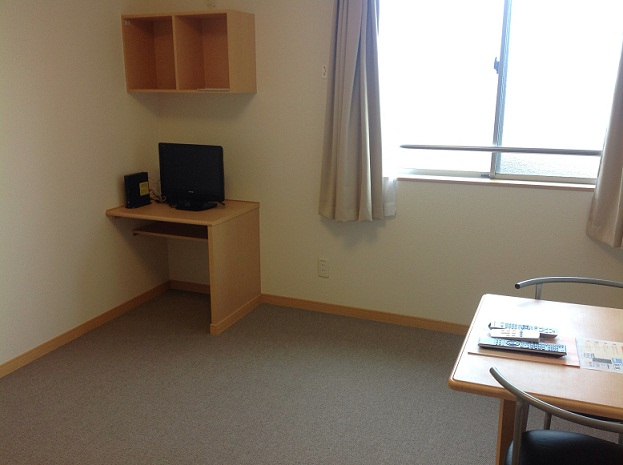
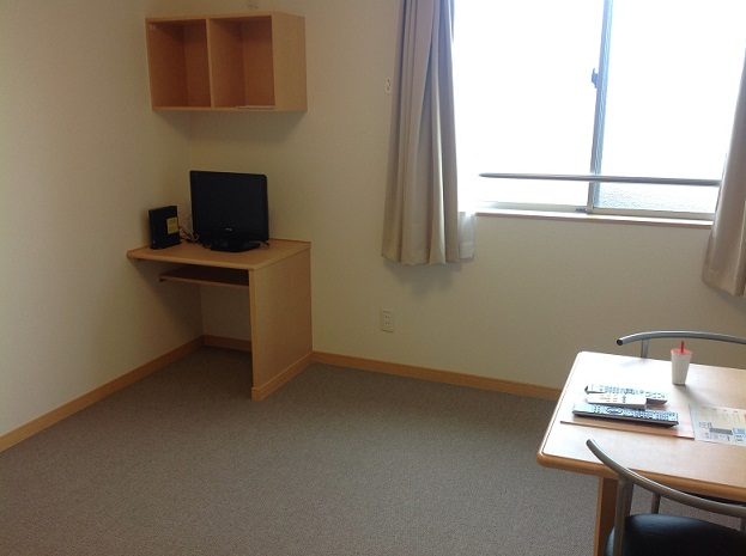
+ cup [671,340,693,386]
